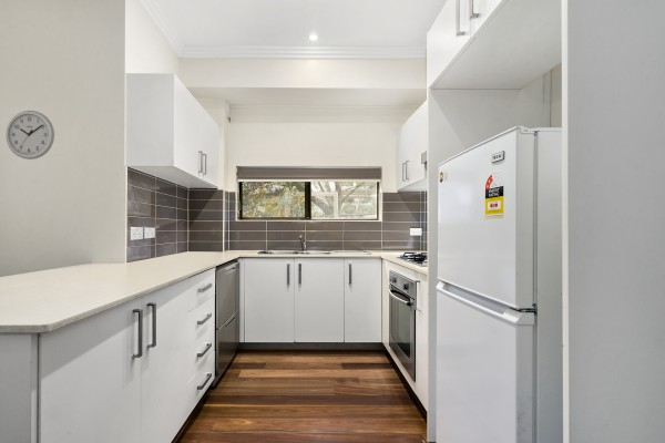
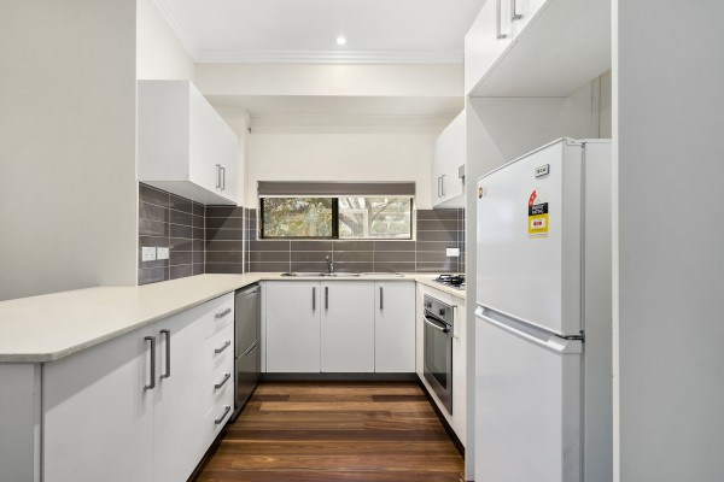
- wall clock [4,110,55,161]
